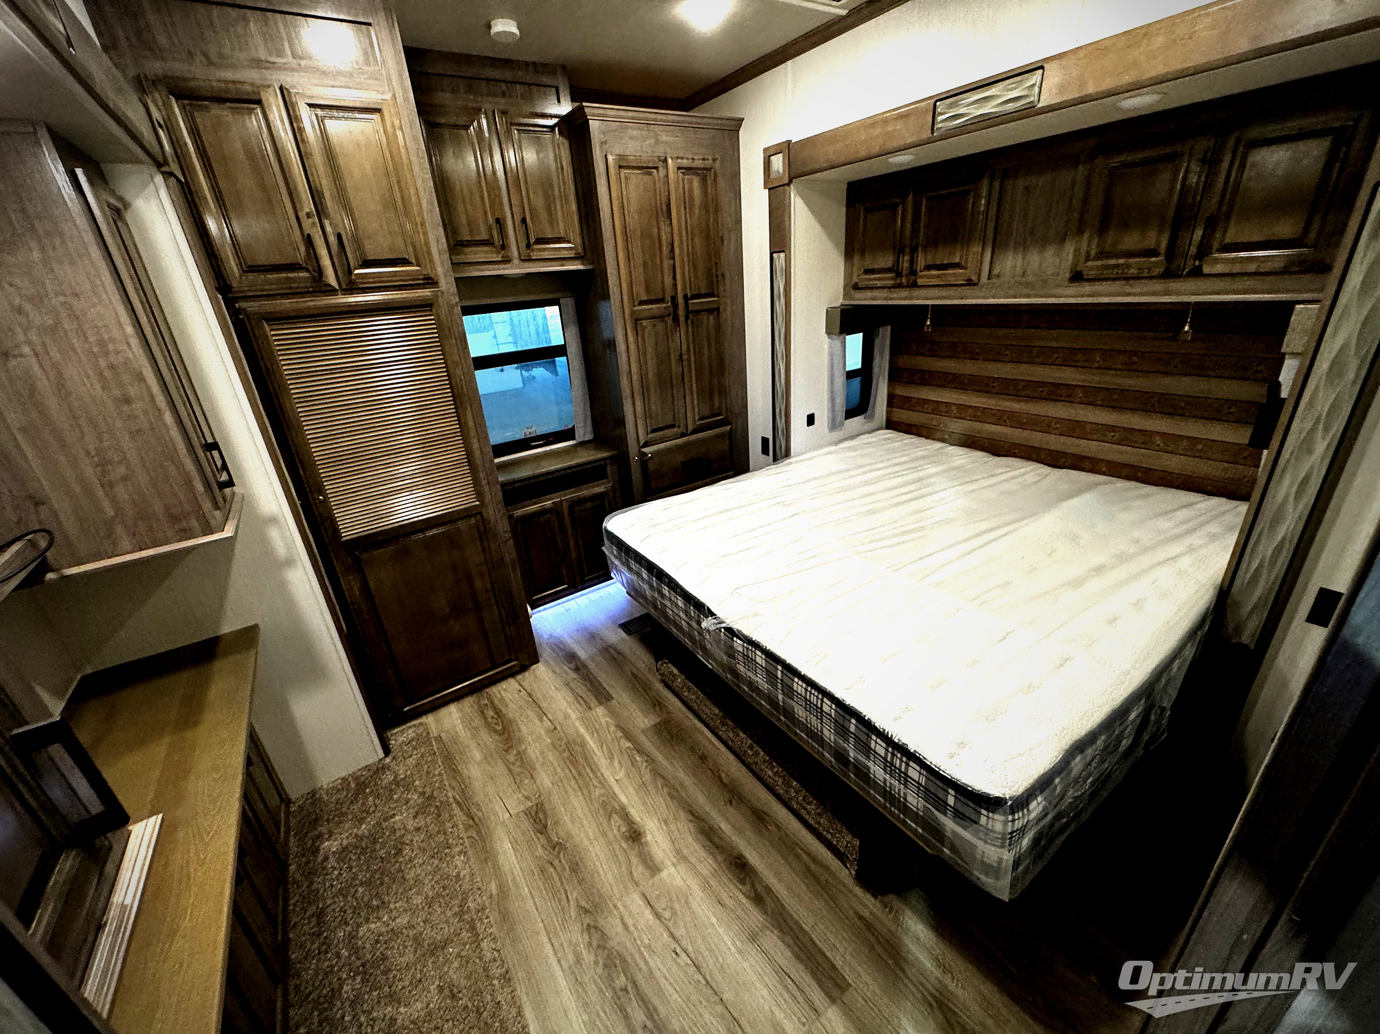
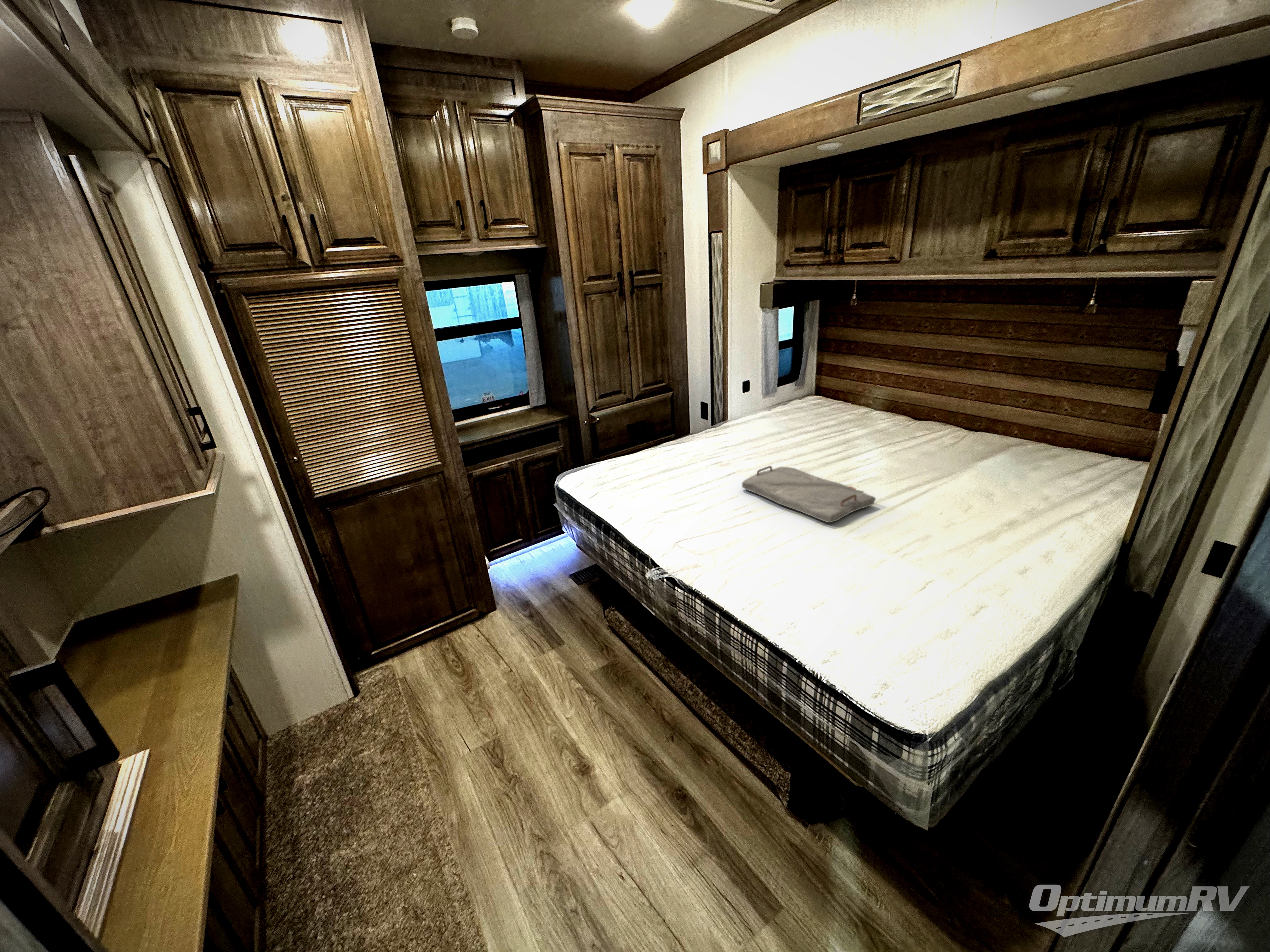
+ serving tray [741,466,876,523]
